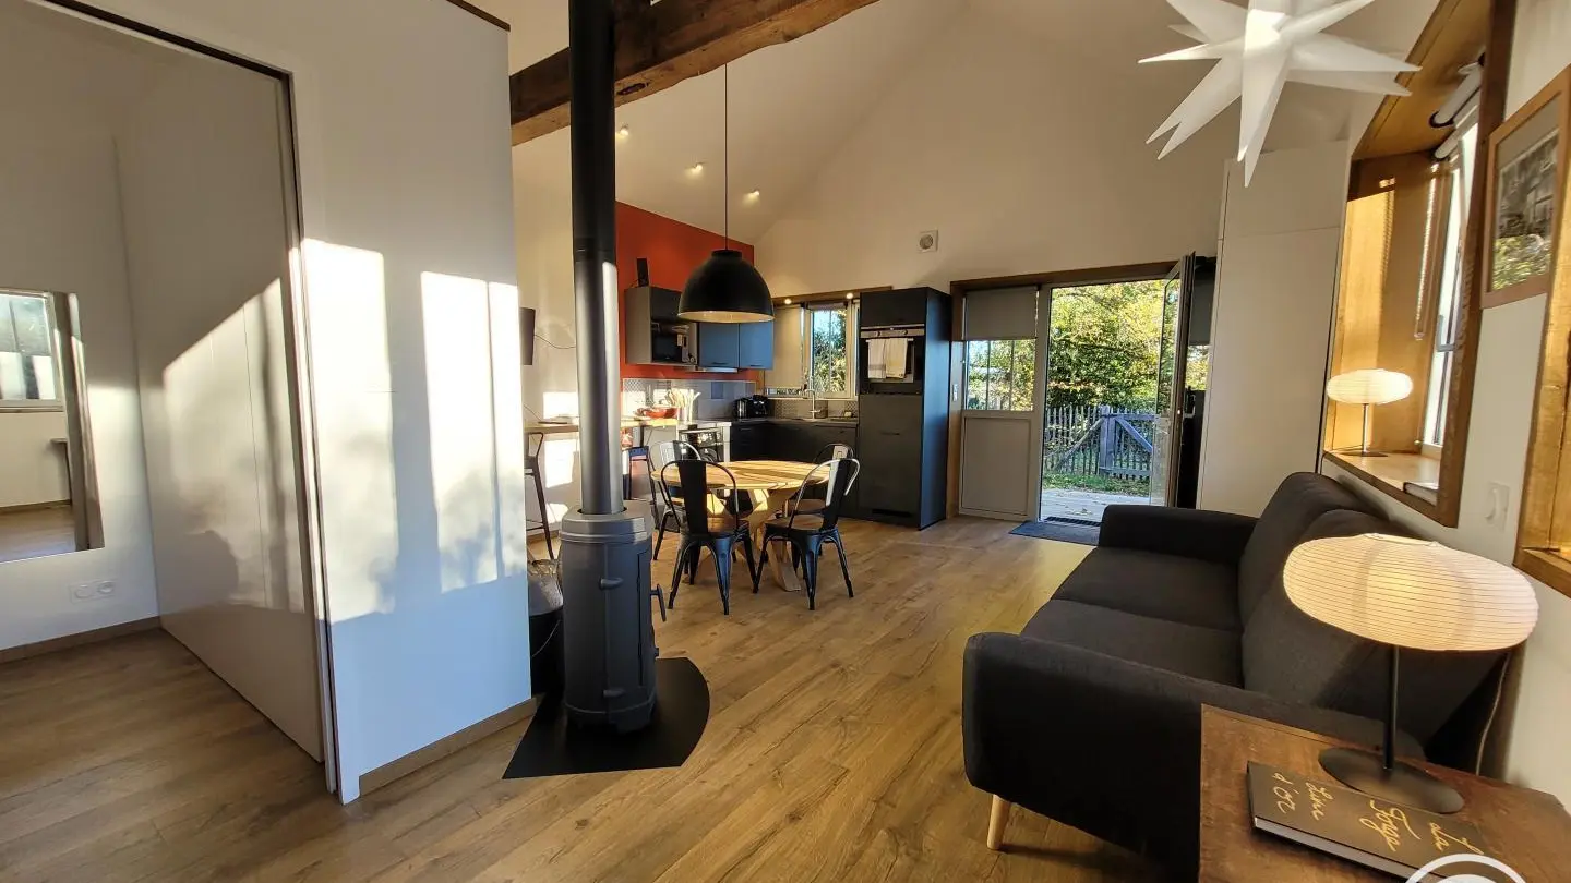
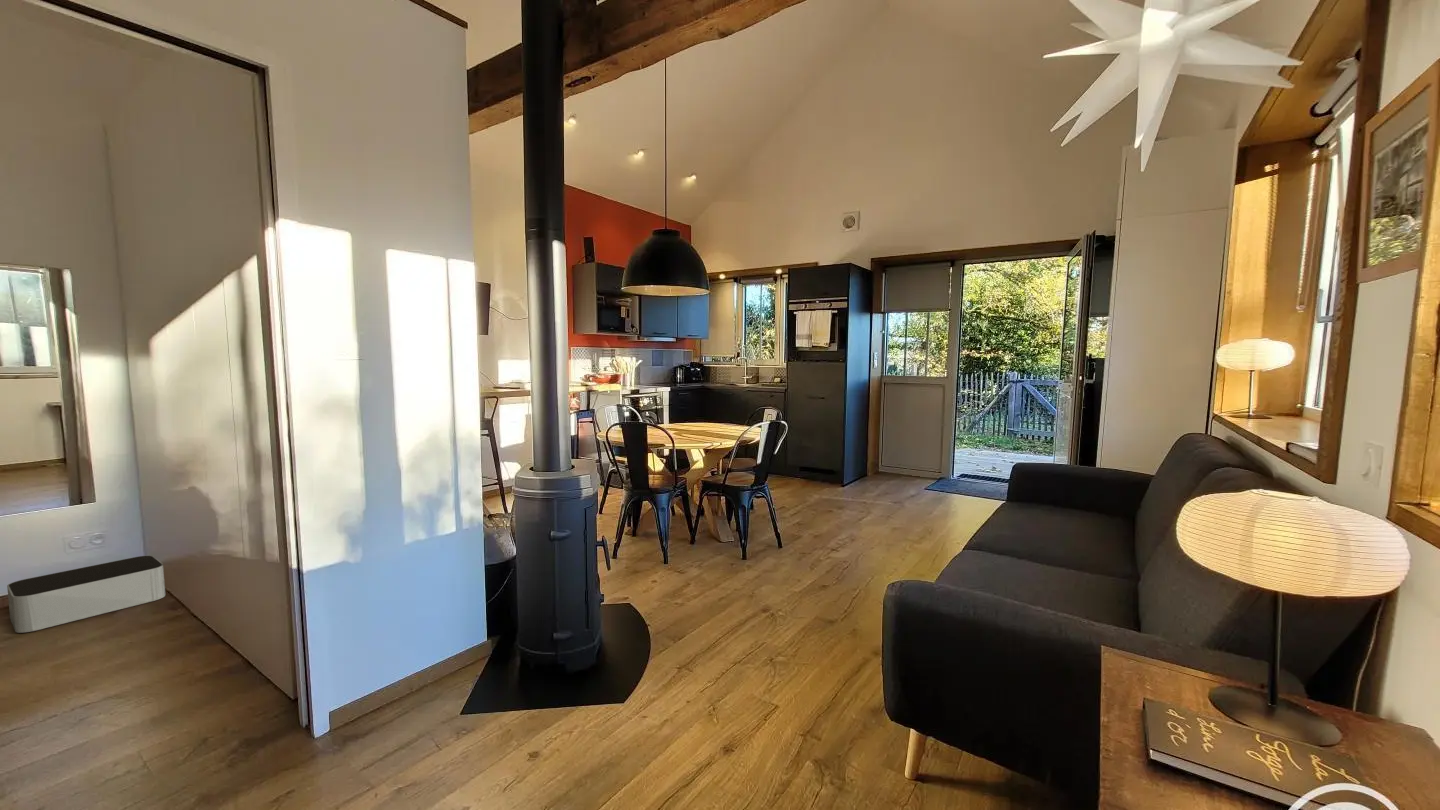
+ storage bin [6,554,166,634]
